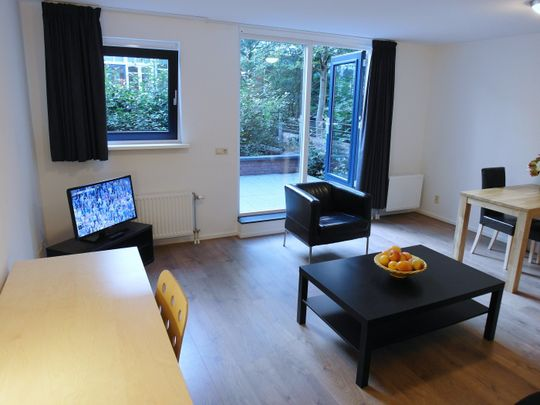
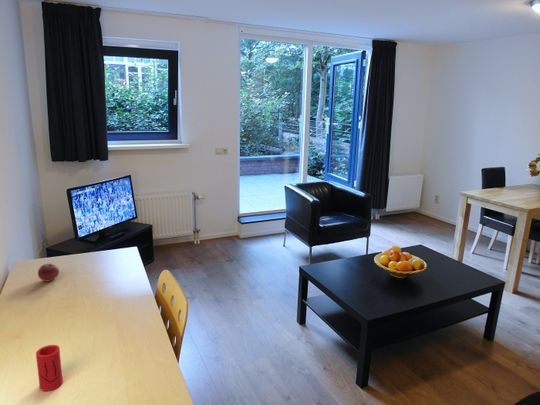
+ fruit [37,262,60,283]
+ cup [35,344,64,392]
